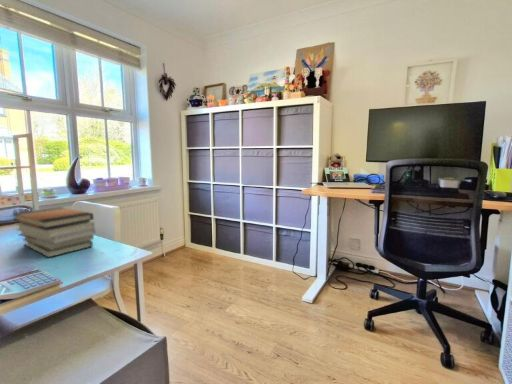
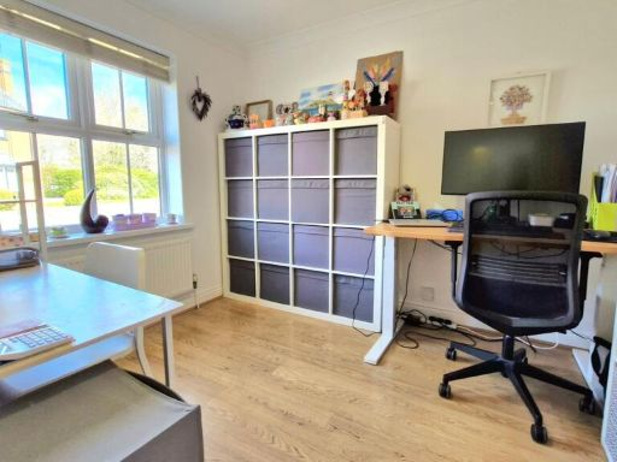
- book stack [12,206,97,259]
